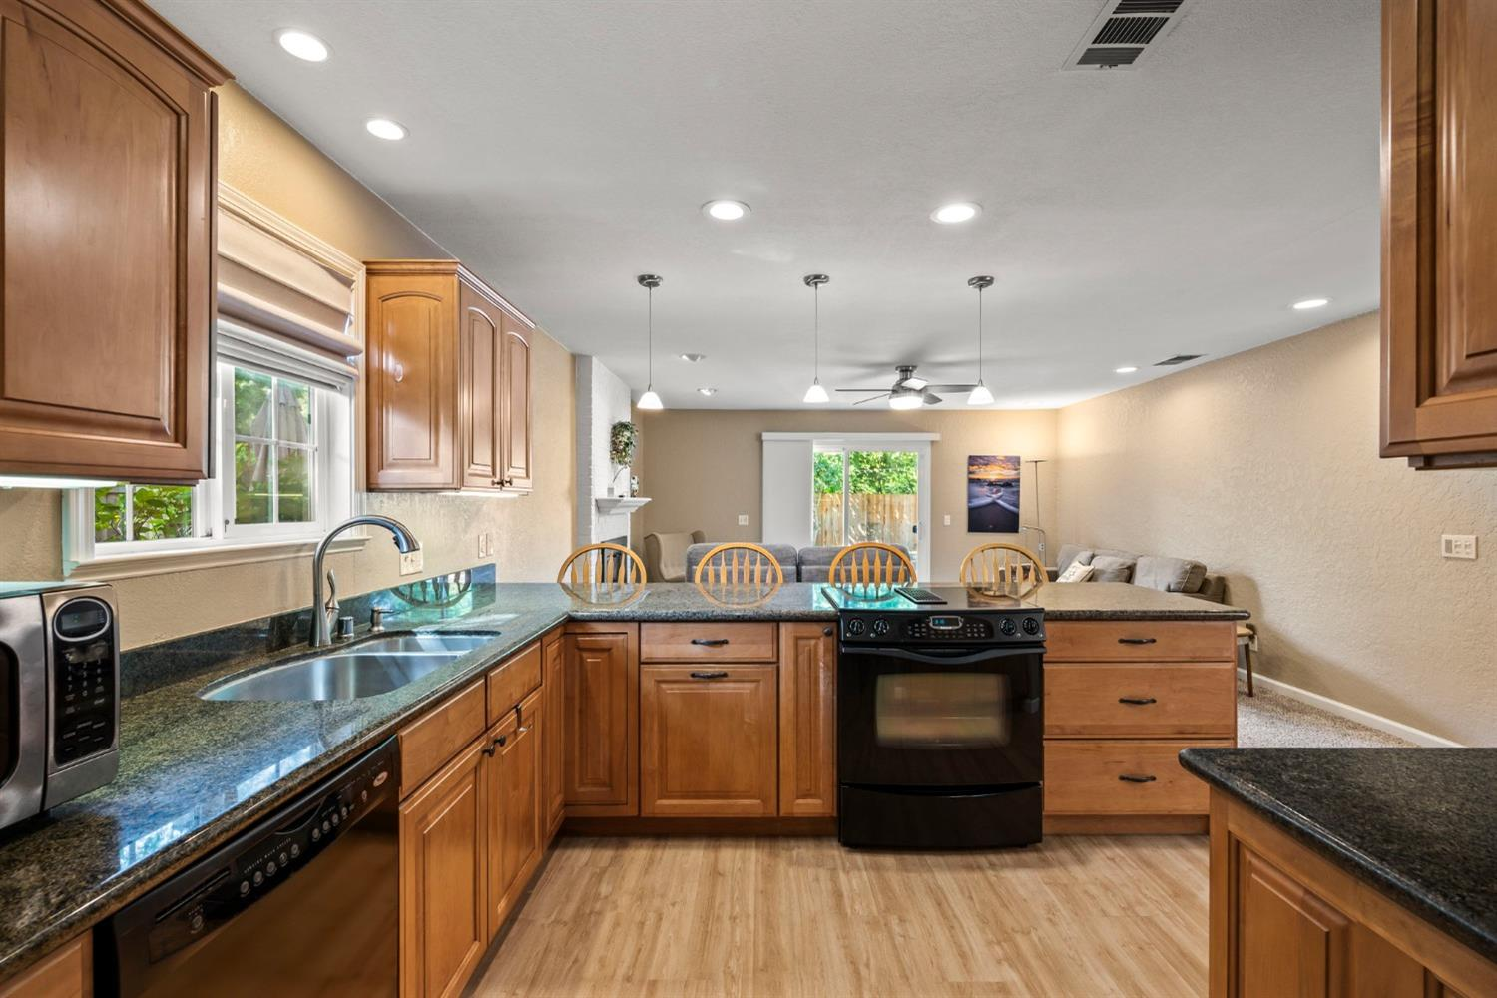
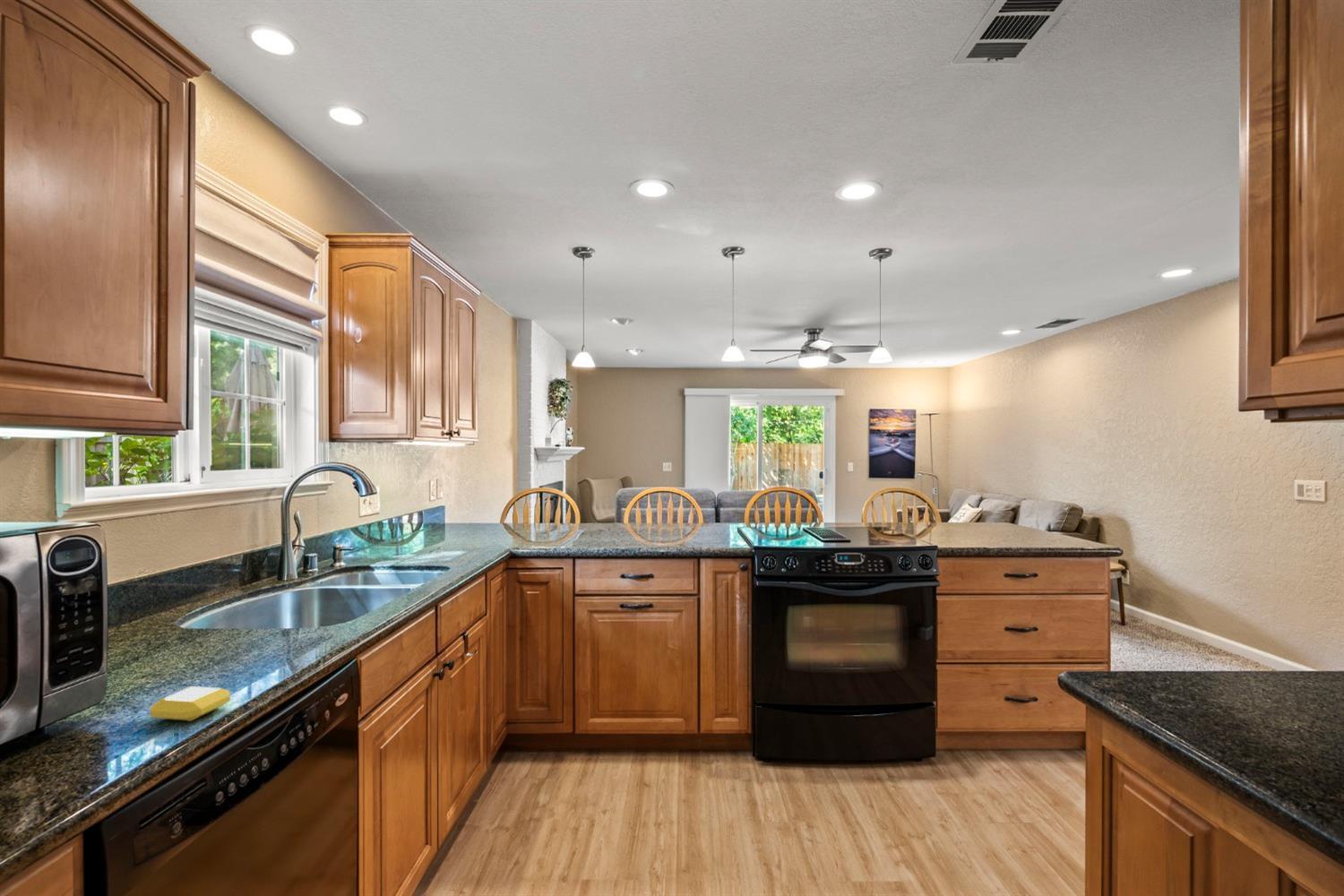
+ soap bar [149,685,231,722]
